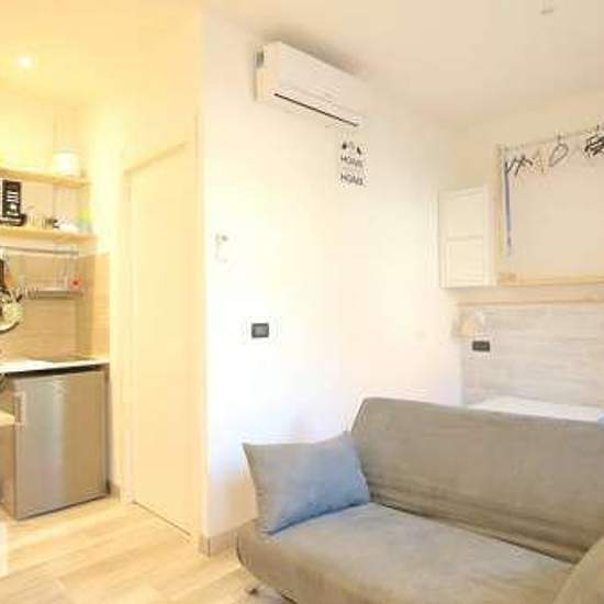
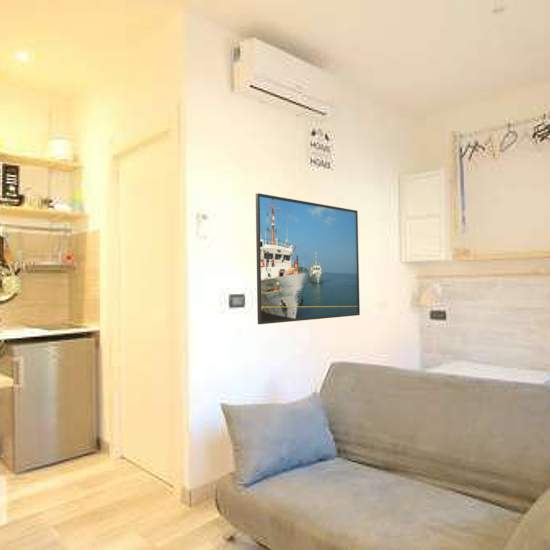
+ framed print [255,192,361,325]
